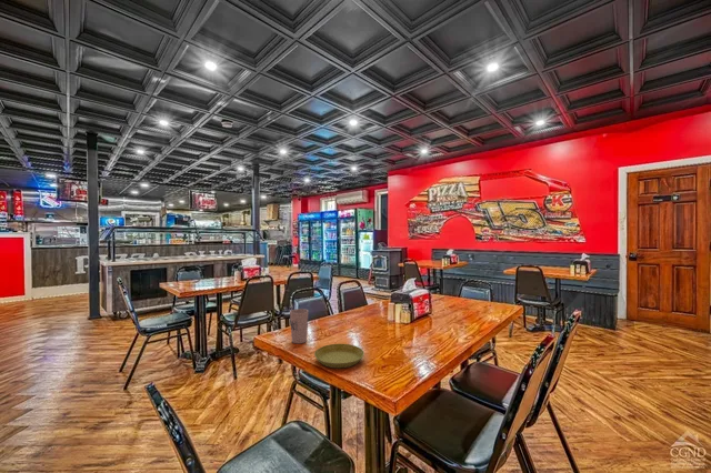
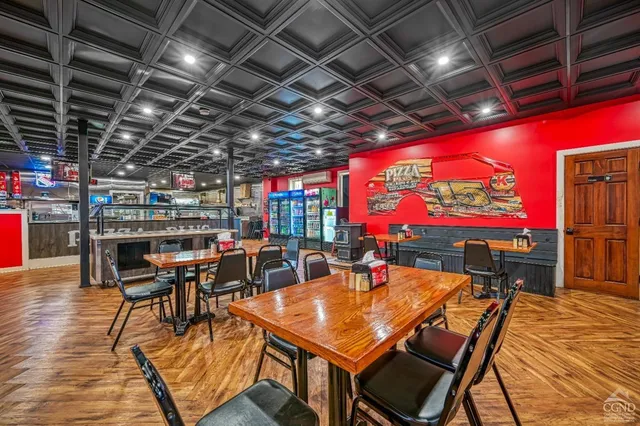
- saucer [313,343,365,369]
- cup [289,308,309,344]
